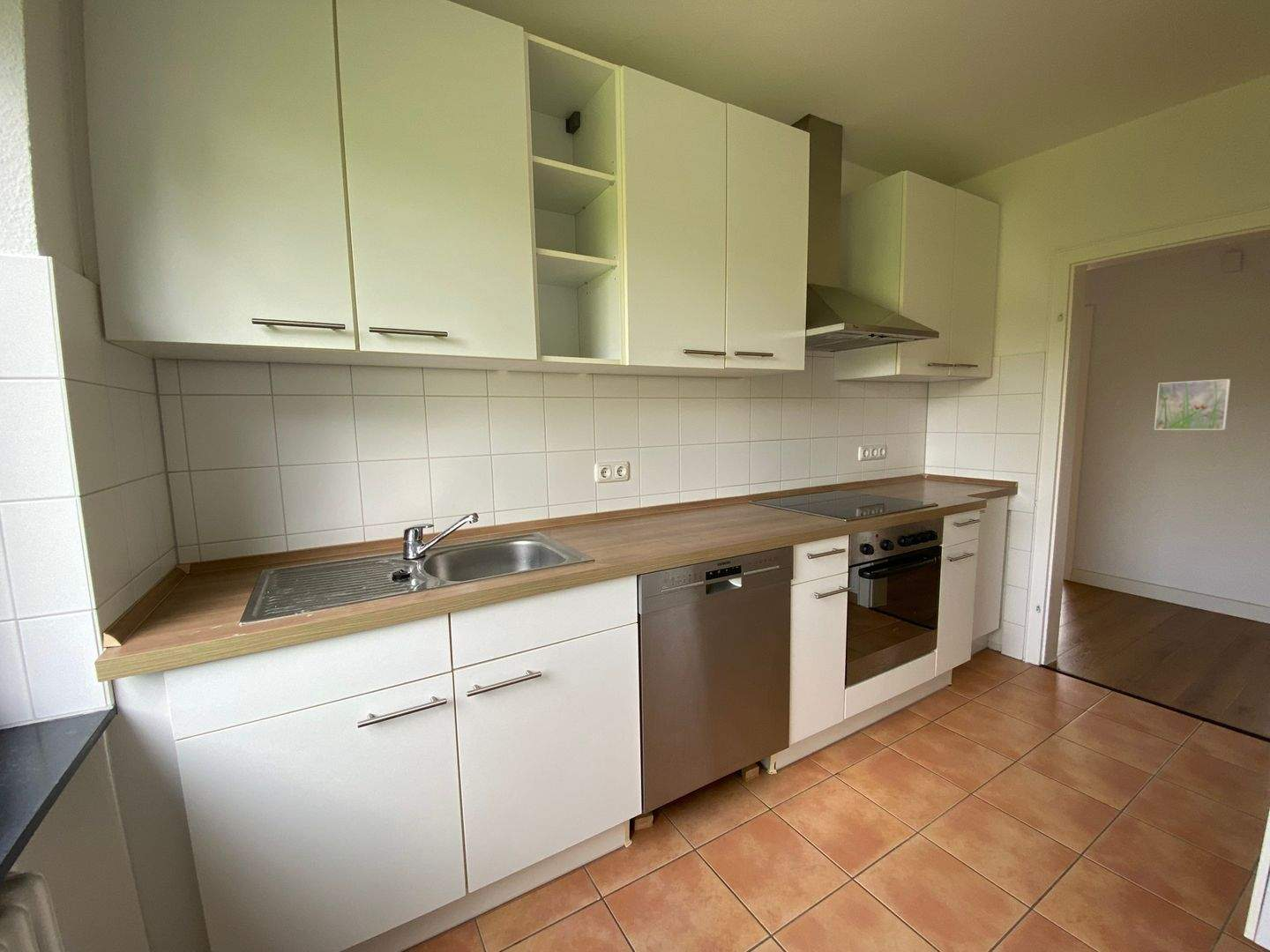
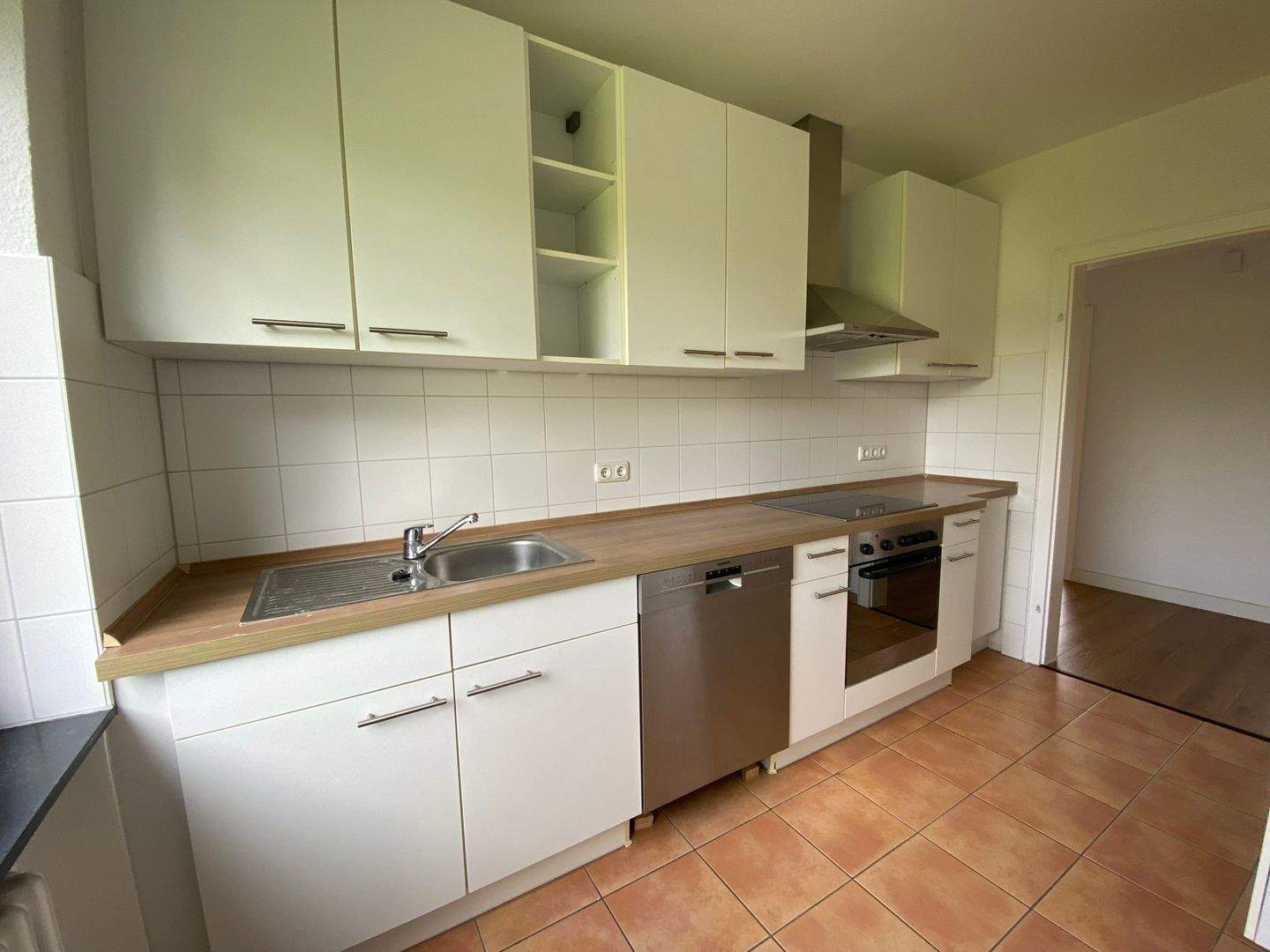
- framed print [1154,378,1231,431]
